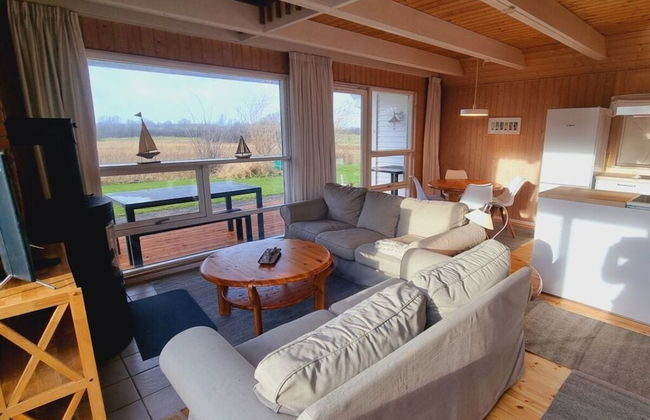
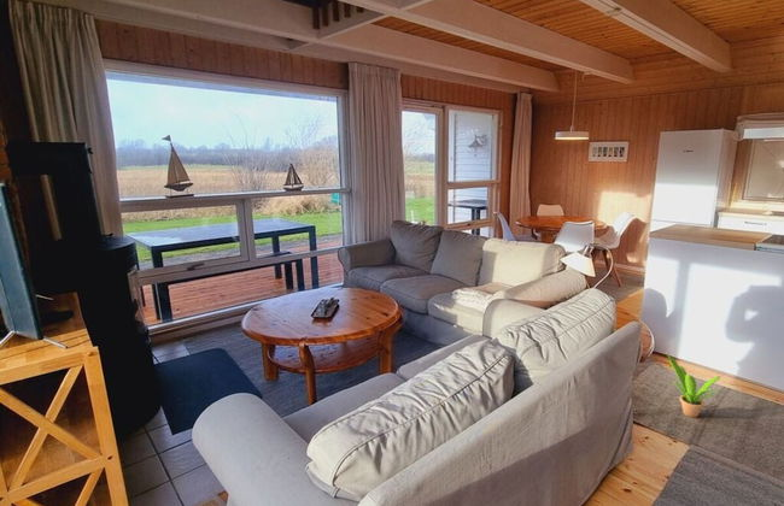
+ potted plant [666,353,721,418]
